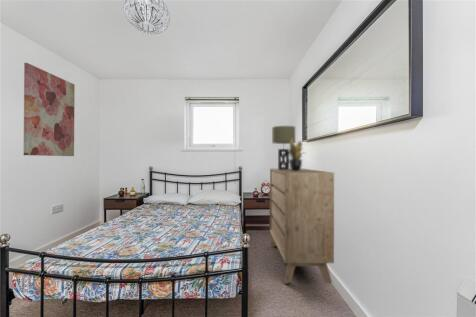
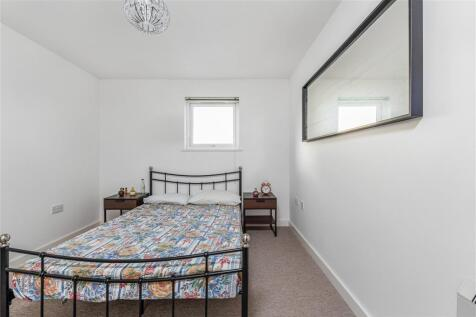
- potted plant [288,138,307,172]
- dresser [269,167,335,285]
- wall art [23,62,76,157]
- table lamp [271,125,296,170]
